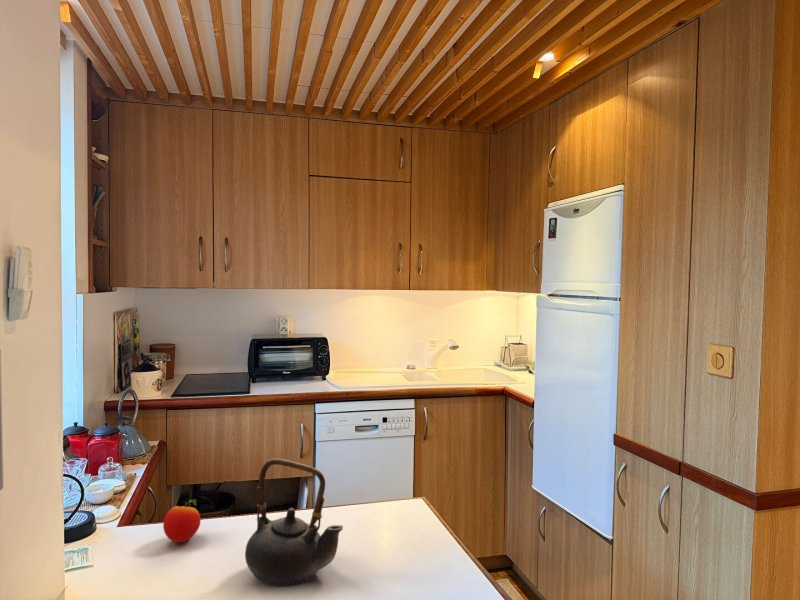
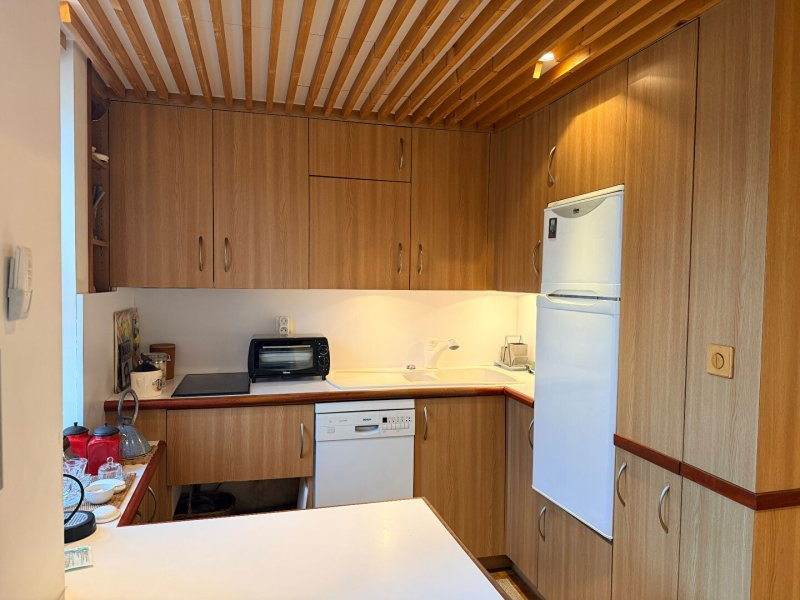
- teapot [244,457,344,588]
- apple [162,498,202,543]
